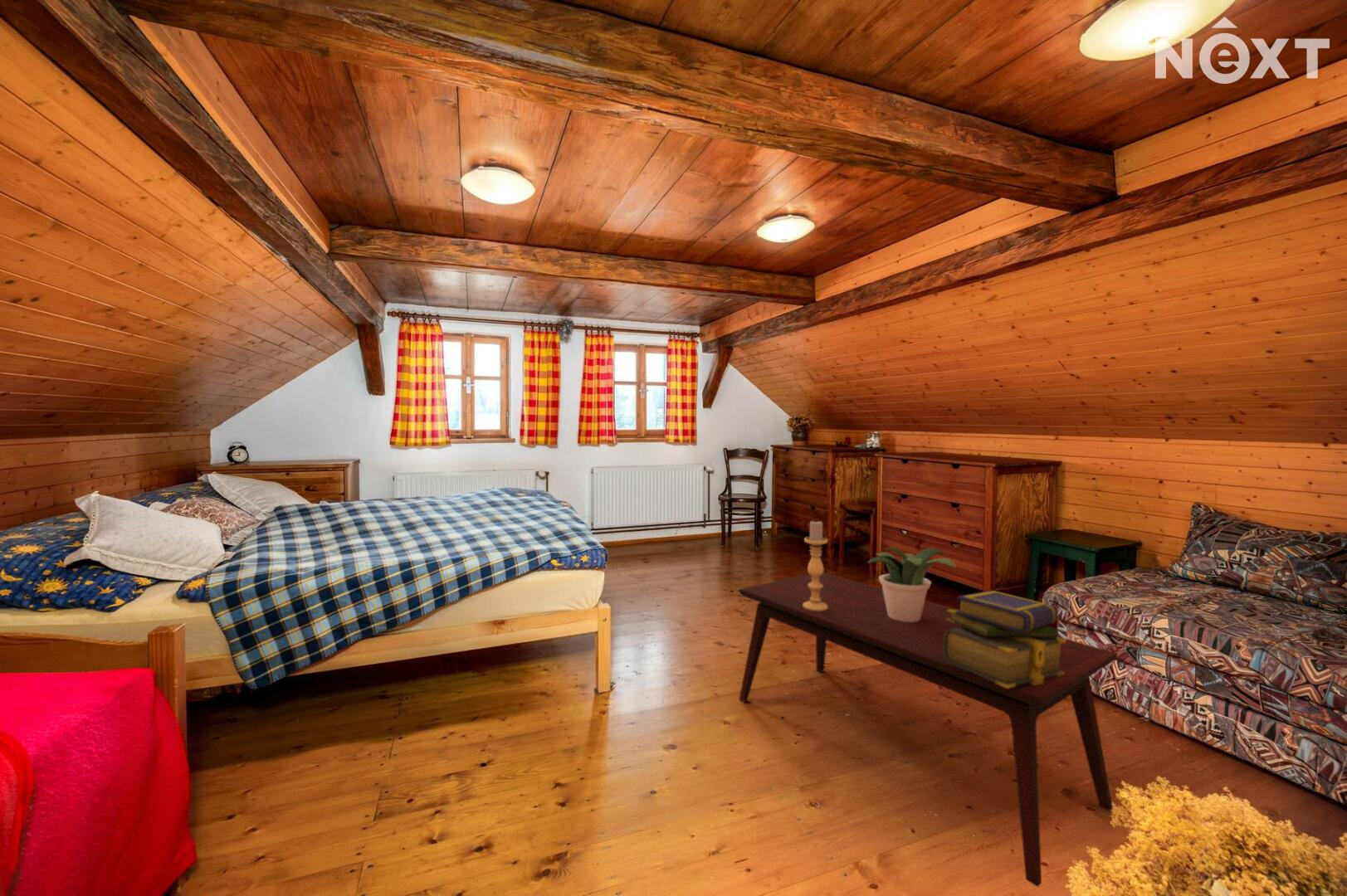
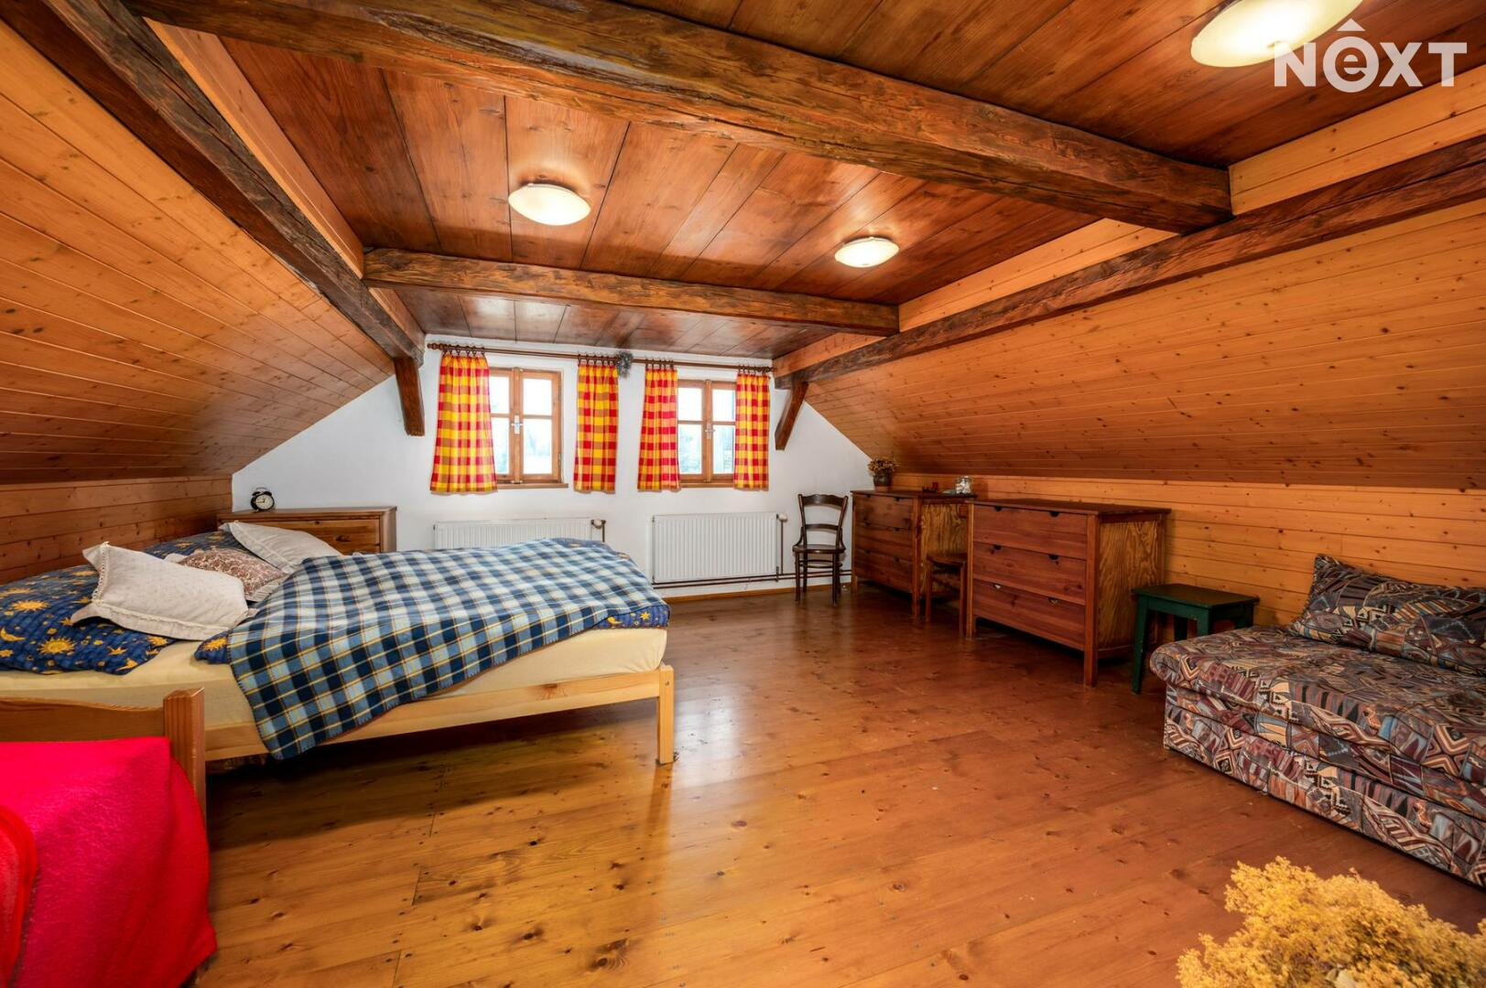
- stack of books [943,590,1066,689]
- coffee table [739,572,1119,888]
- candle holder [803,519,828,611]
- potted plant [866,547,958,622]
